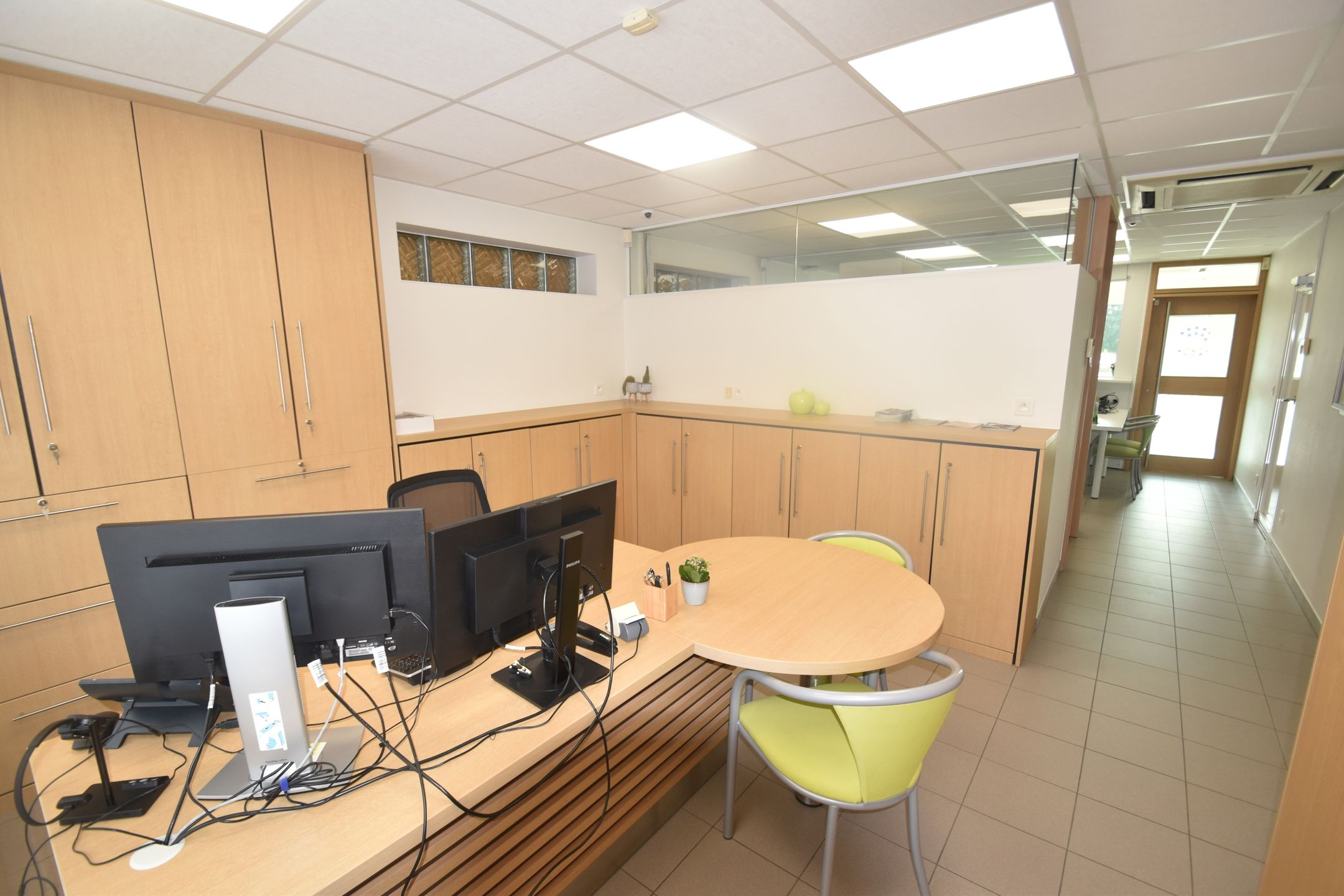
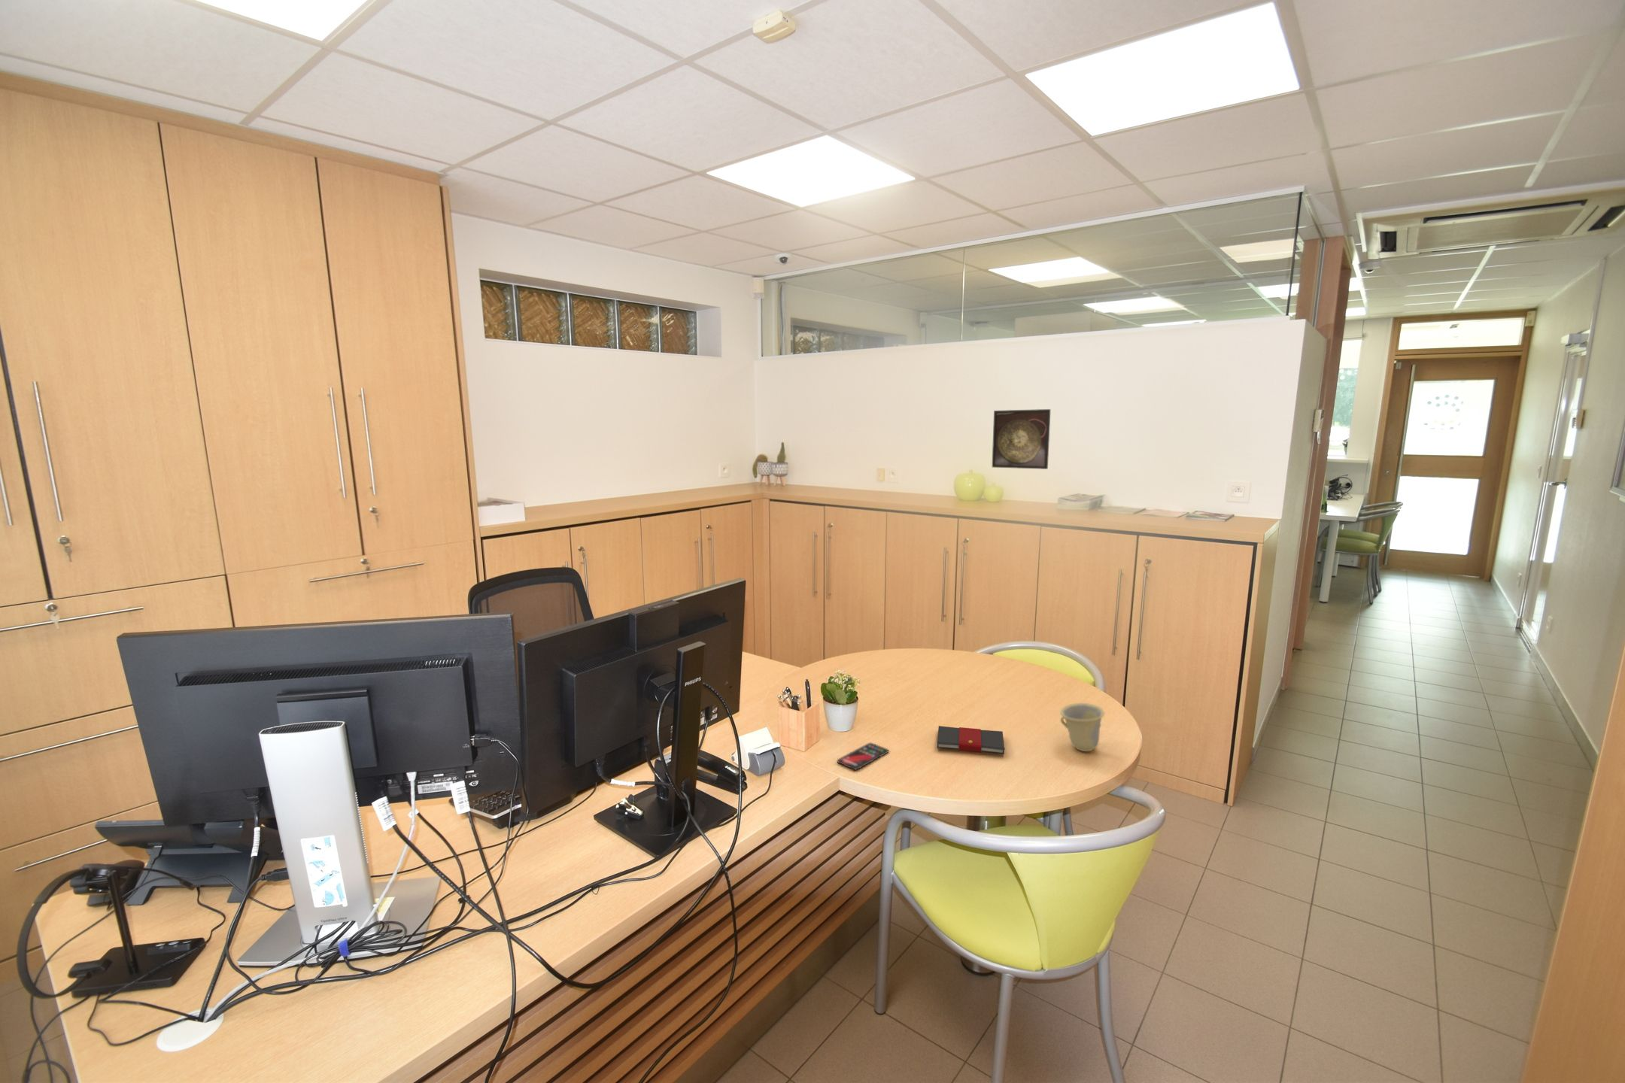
+ cup [1059,702,1105,752]
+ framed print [991,409,1052,470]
+ smartphone [837,742,889,771]
+ book [936,725,1005,755]
